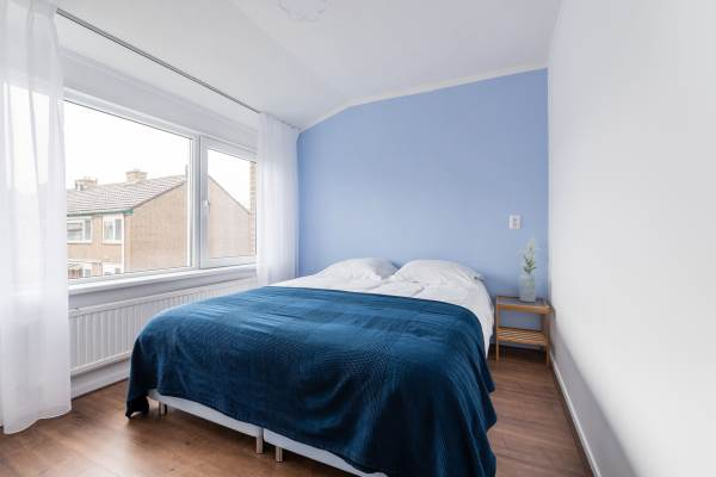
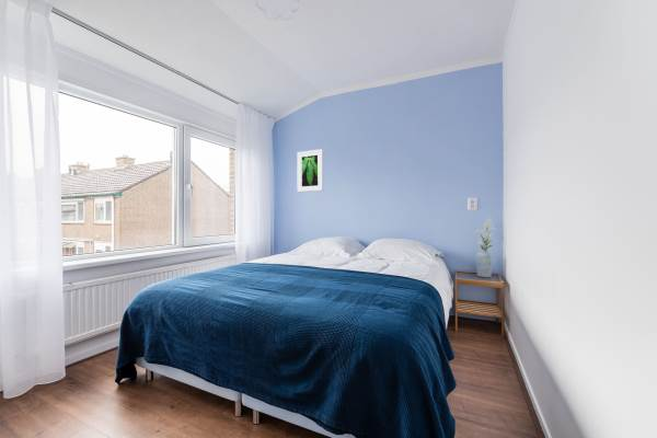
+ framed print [296,148,324,193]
